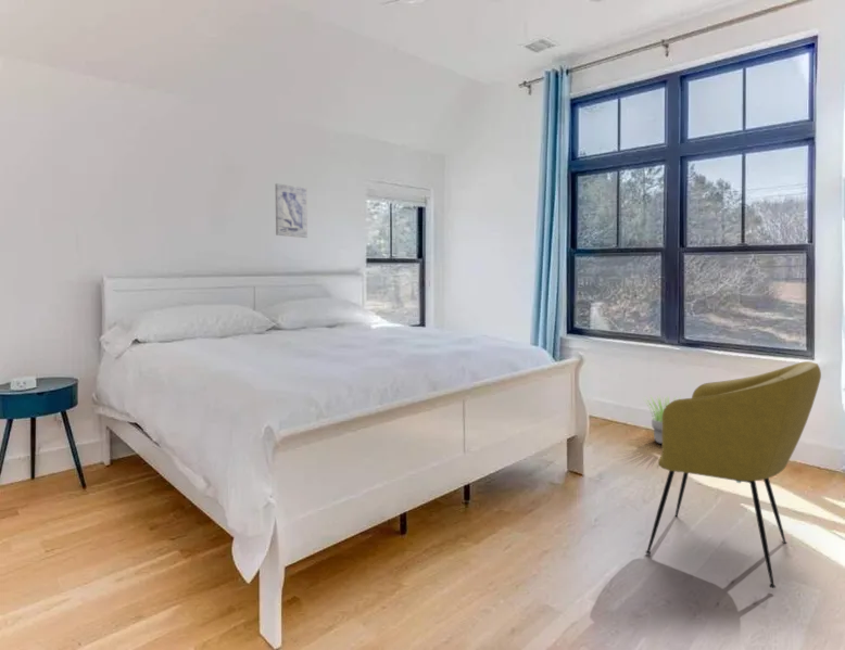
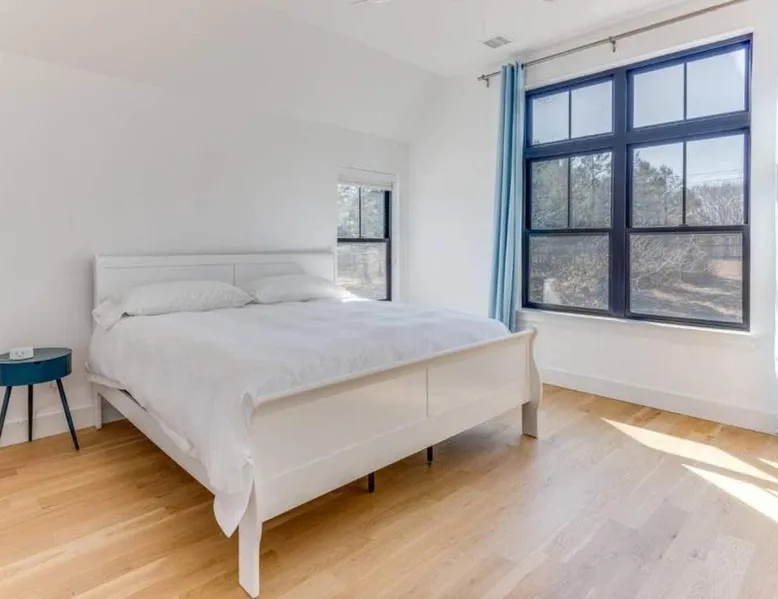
- wall art [275,182,308,239]
- potted plant [643,394,681,445]
- armchair [645,360,822,589]
